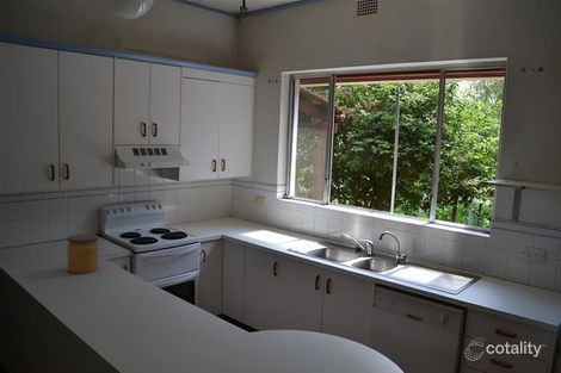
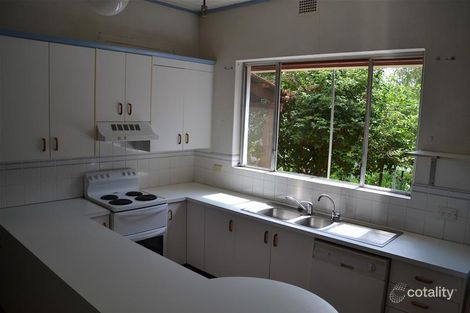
- jar [67,232,99,274]
